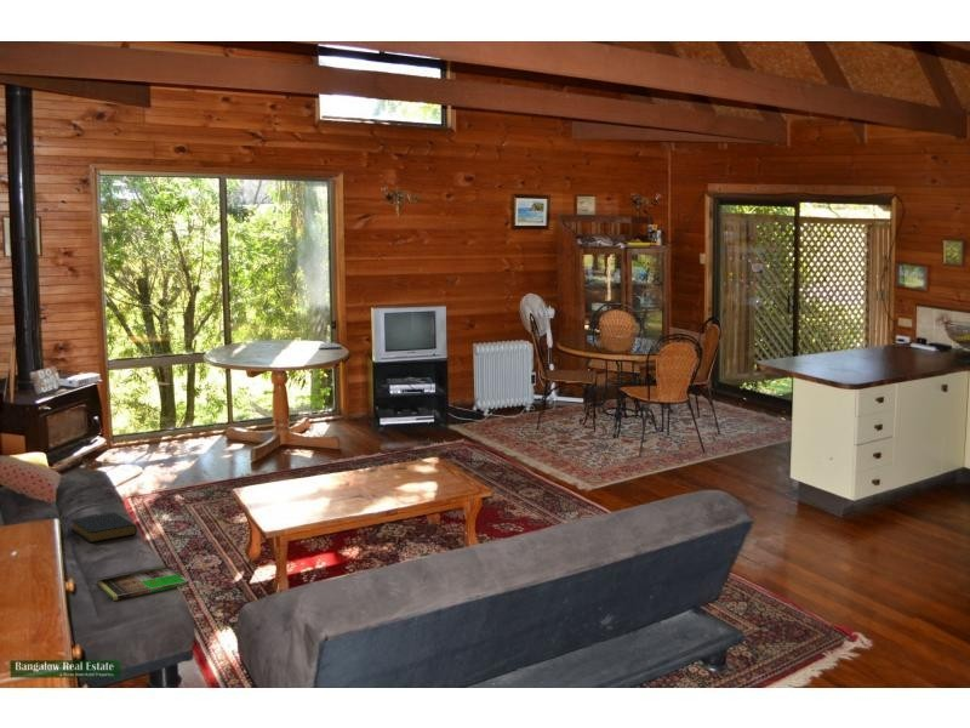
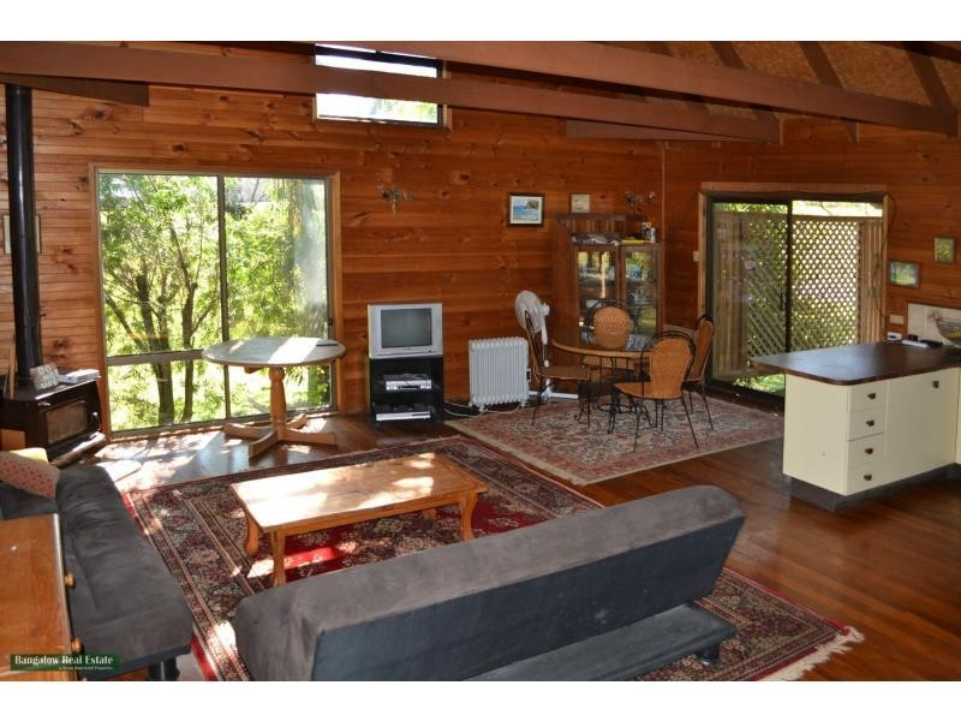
- magazine [95,565,190,602]
- hardback book [70,512,138,544]
